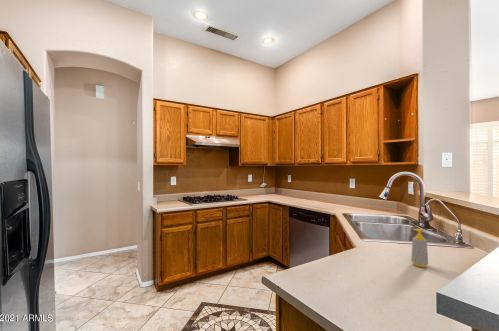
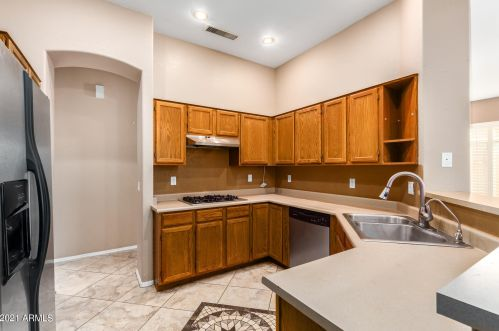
- soap bottle [410,228,429,268]
